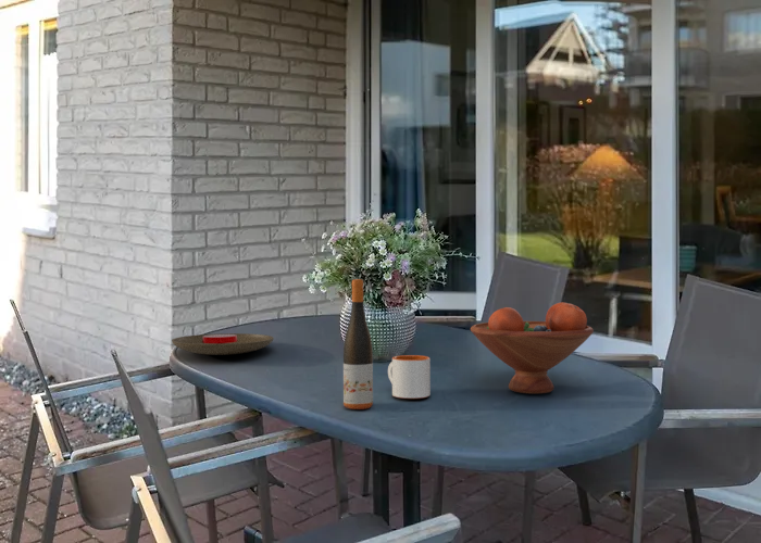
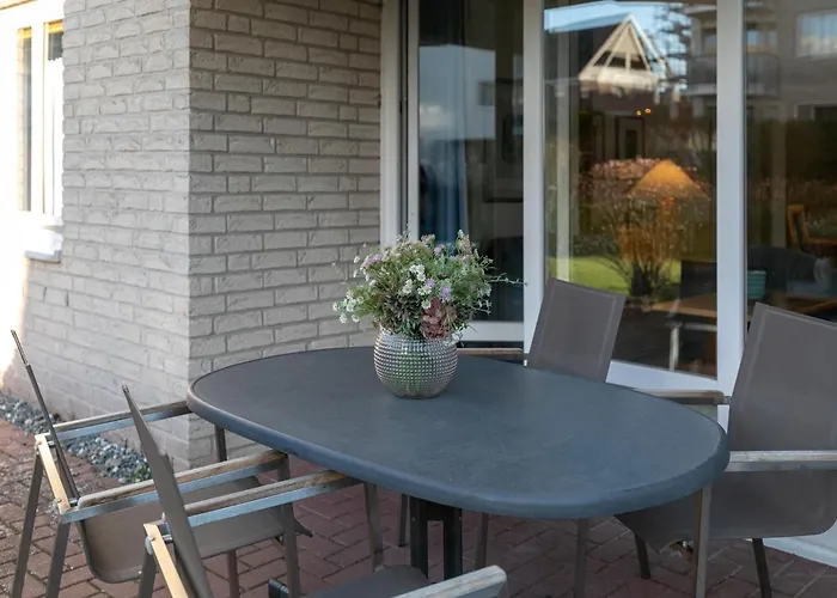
- mug [387,354,432,400]
- fruit bowl [470,301,595,394]
- wine bottle [342,278,374,411]
- plate [171,332,275,356]
